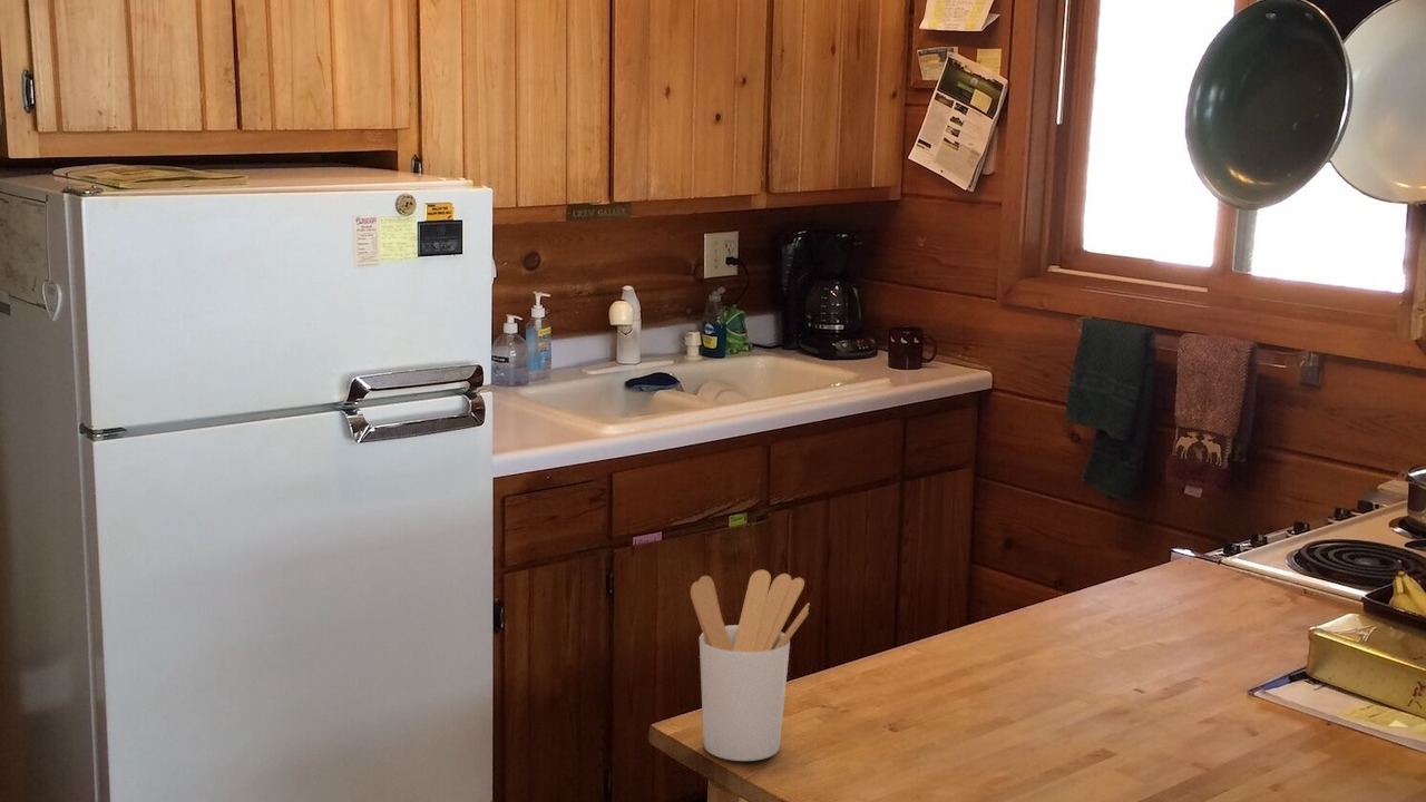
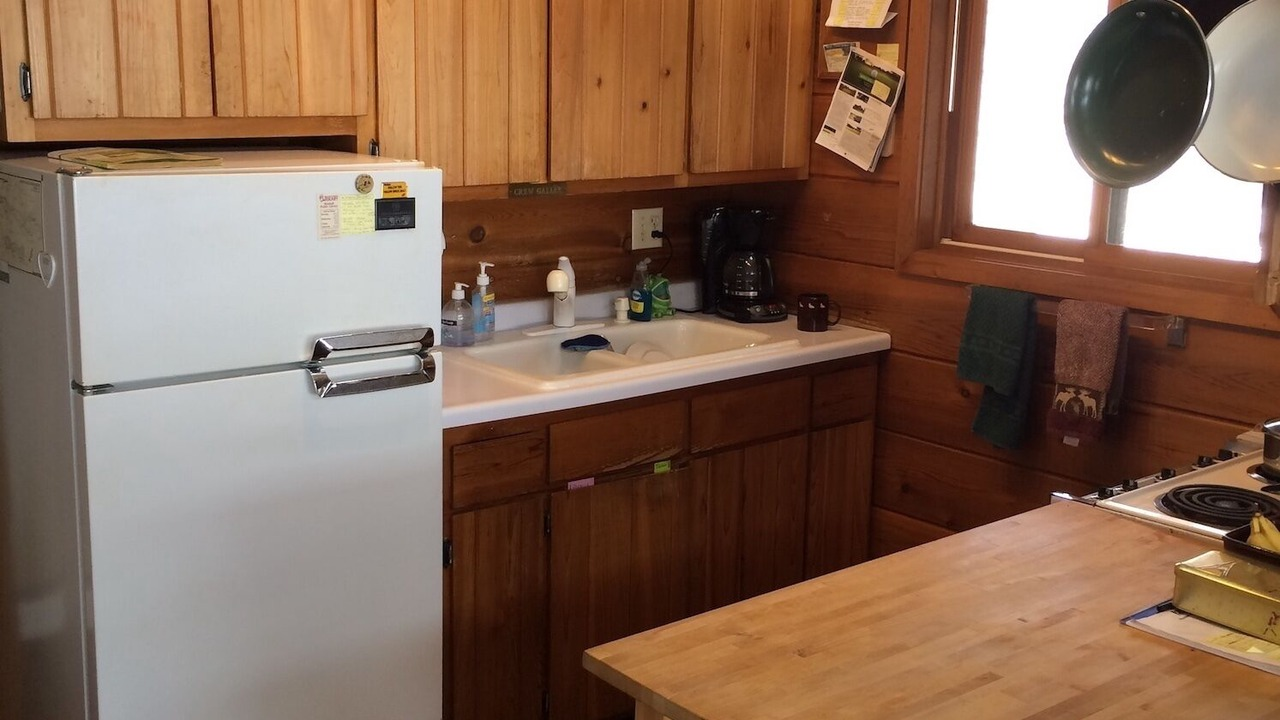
- utensil holder [690,569,811,762]
